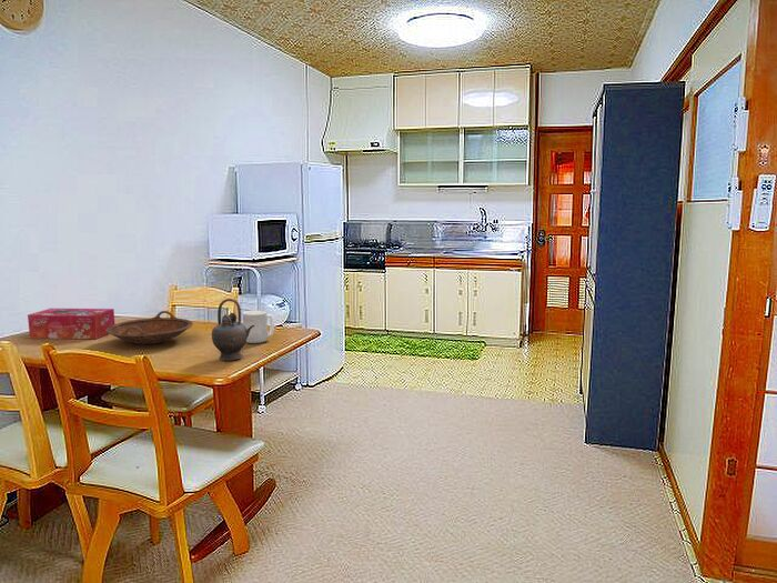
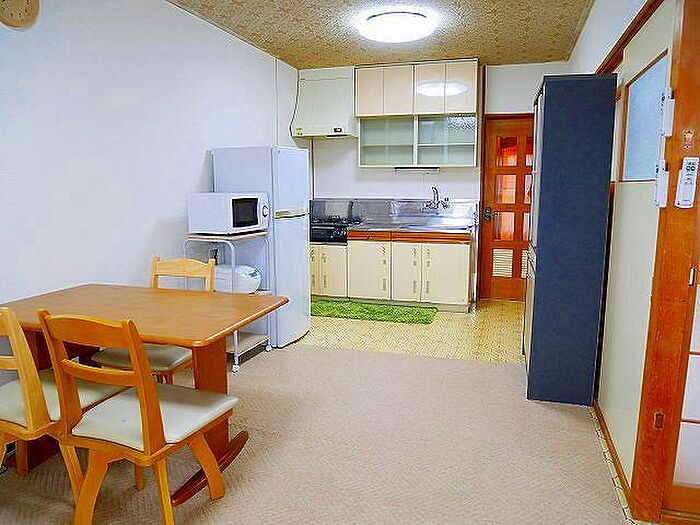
- teapot [211,298,255,362]
- bowl [105,310,194,345]
- mug [242,310,275,344]
- tissue box [27,308,115,340]
